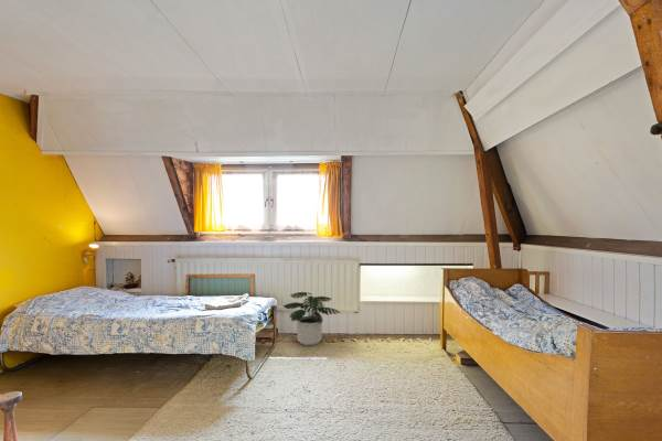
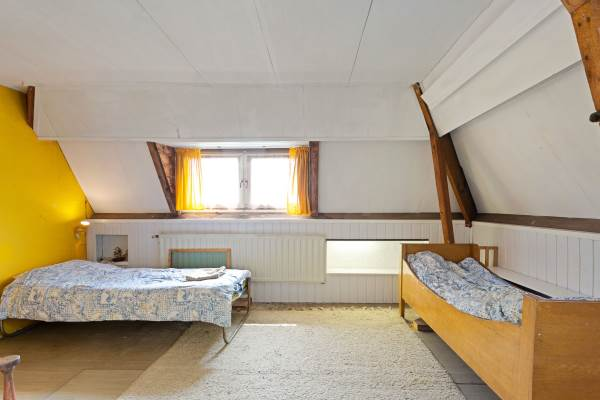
- potted plant [282,291,342,346]
